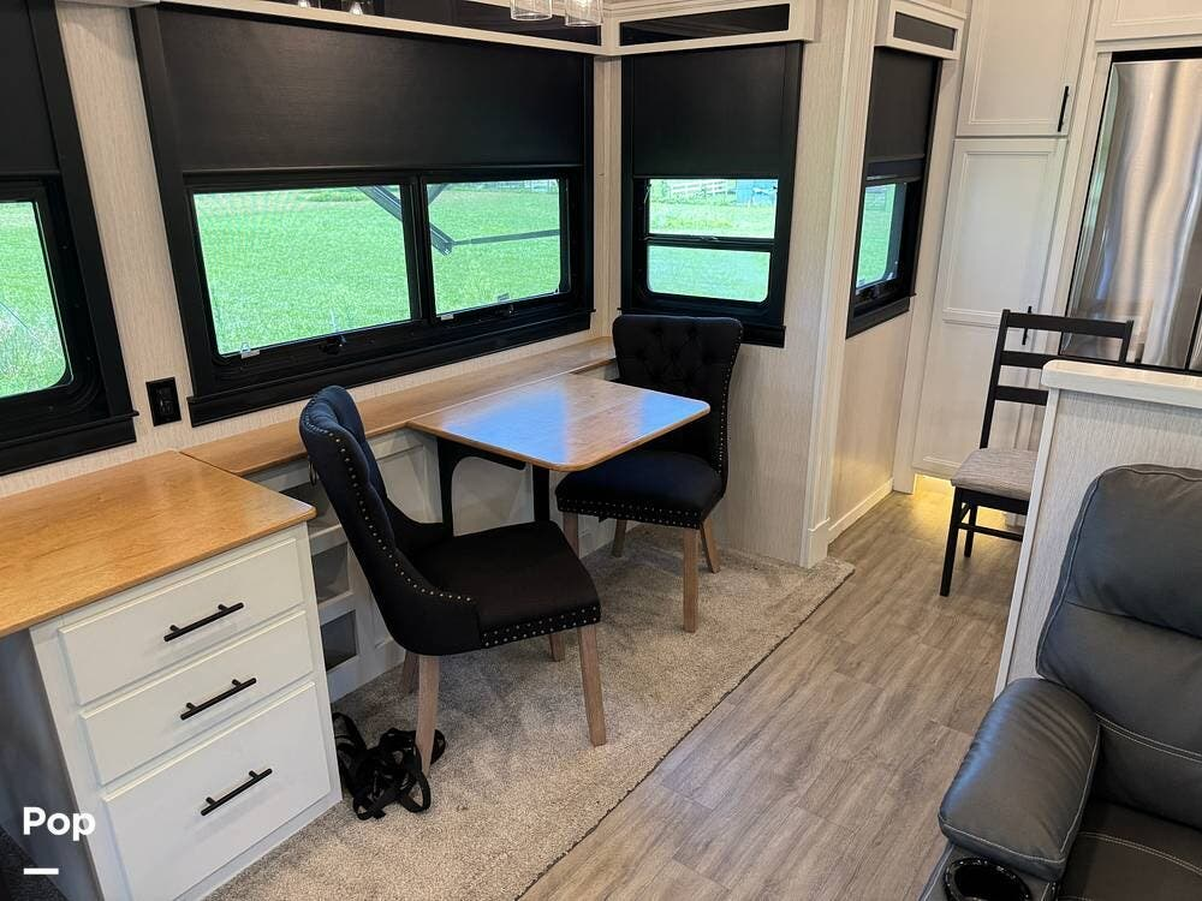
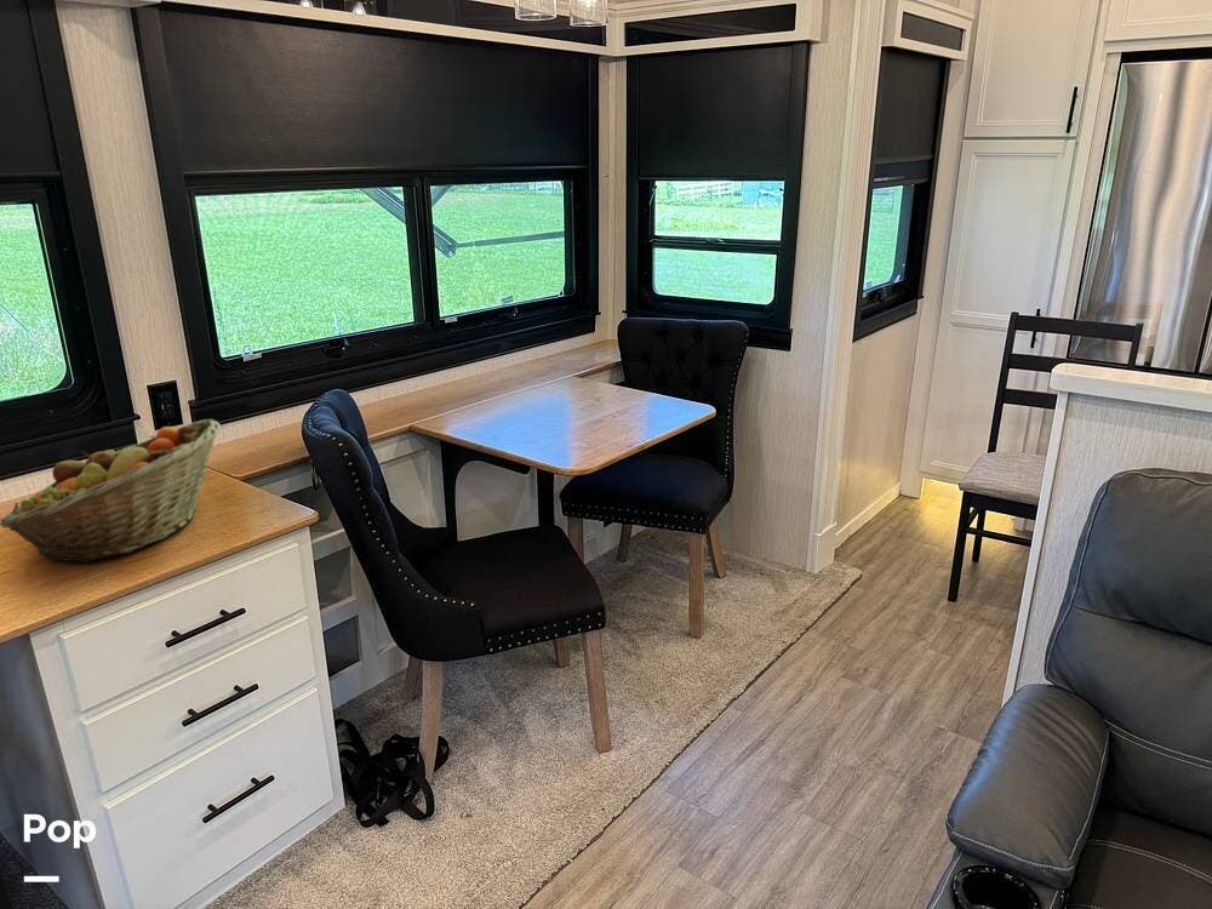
+ fruit basket [0,418,222,565]
